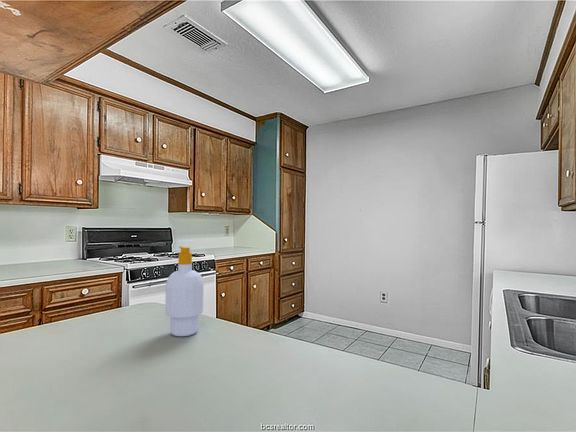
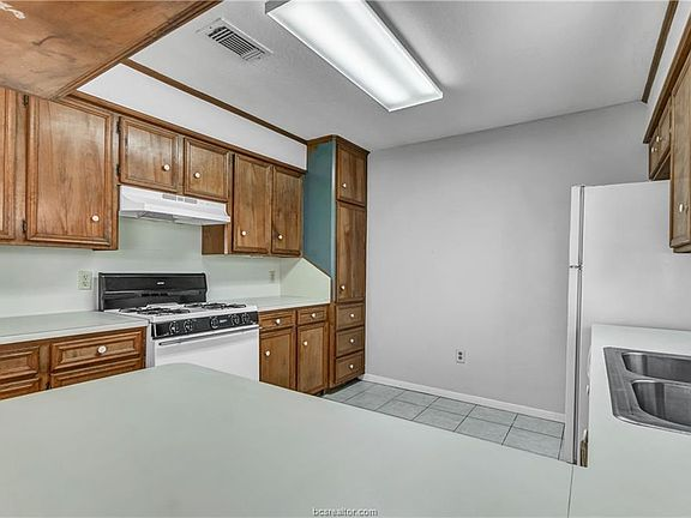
- soap bottle [164,246,204,337]
